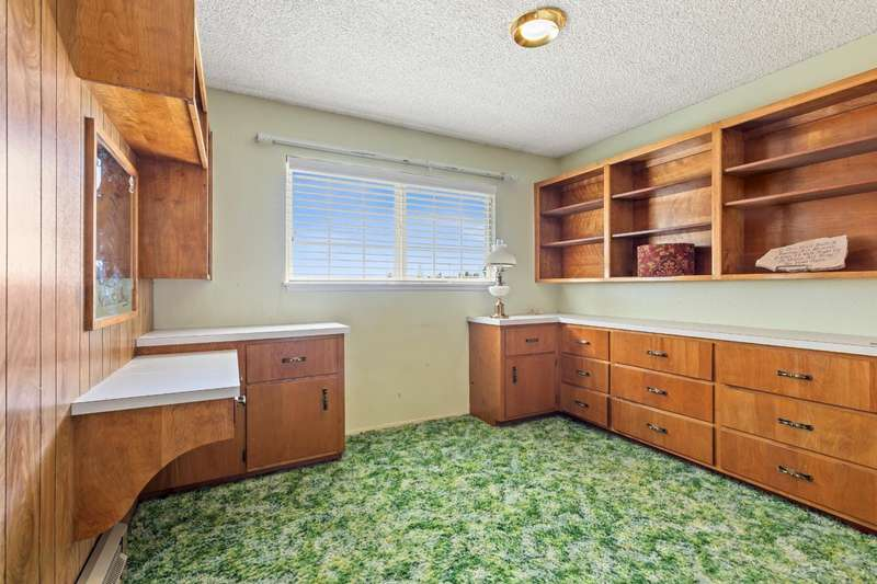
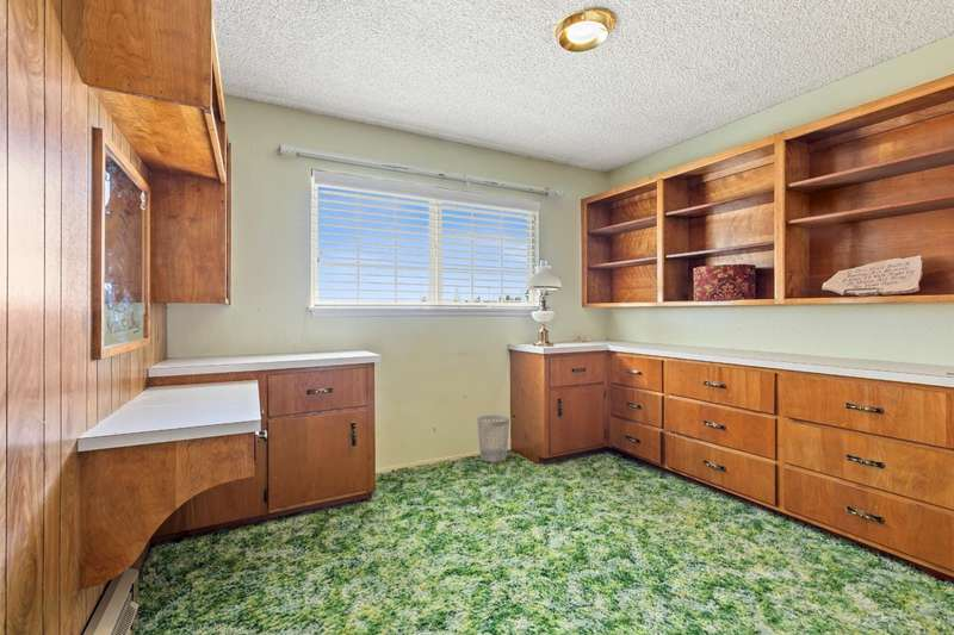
+ wastebasket [476,413,510,463]
